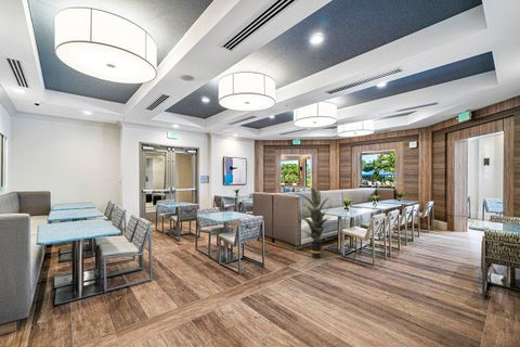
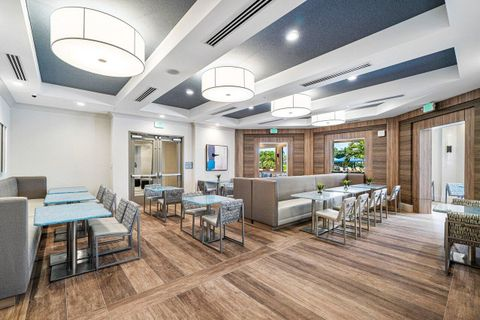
- indoor plant [292,187,337,259]
